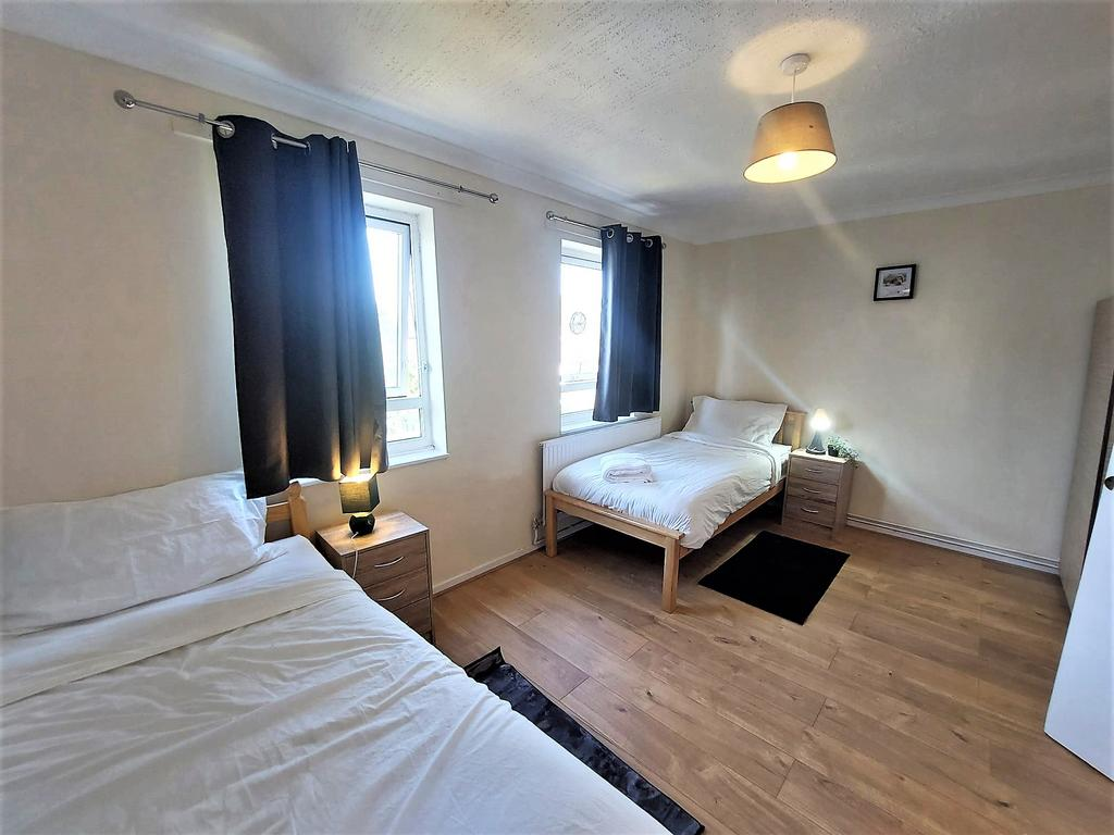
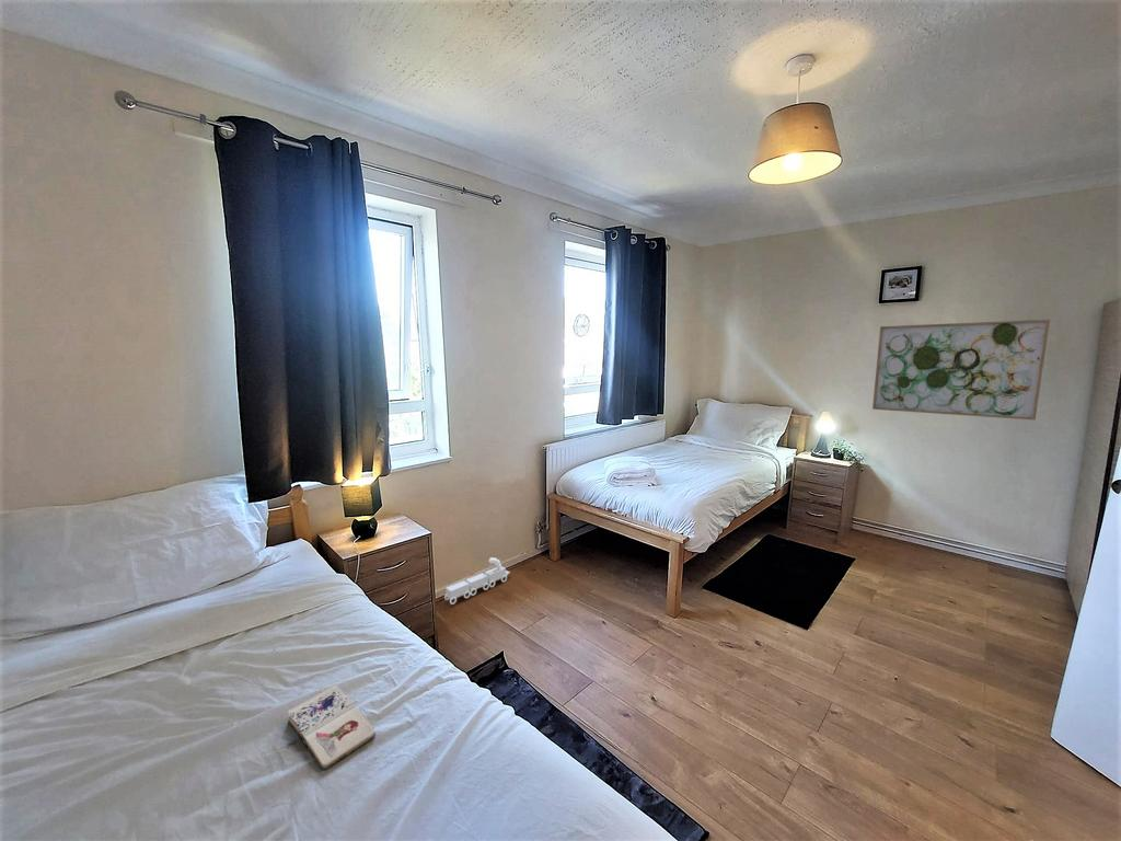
+ paperback book [287,684,377,771]
+ wall art [871,319,1051,422]
+ toy train [443,556,511,606]
